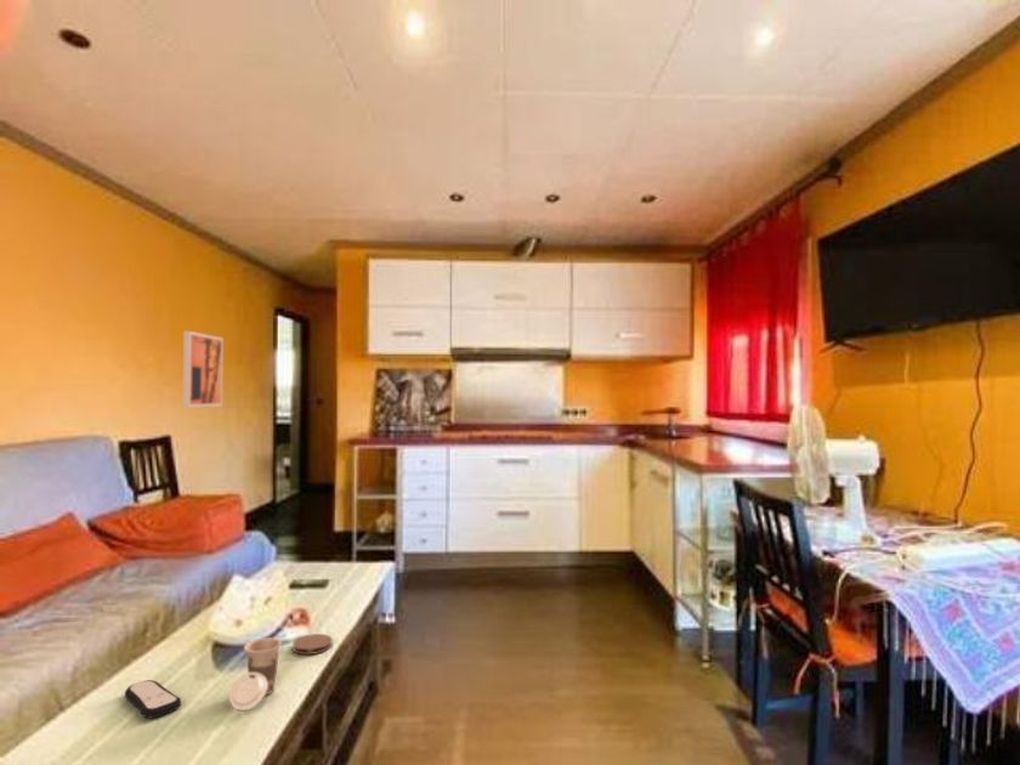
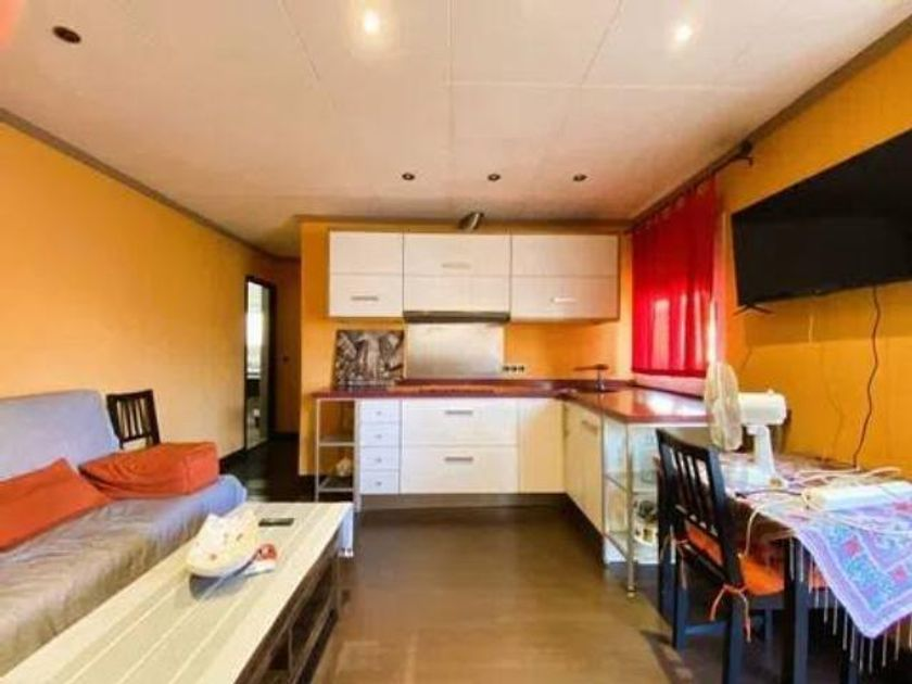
- remote control [124,679,182,719]
- wall art [181,330,225,409]
- coaster [291,633,334,656]
- cup [228,636,283,712]
